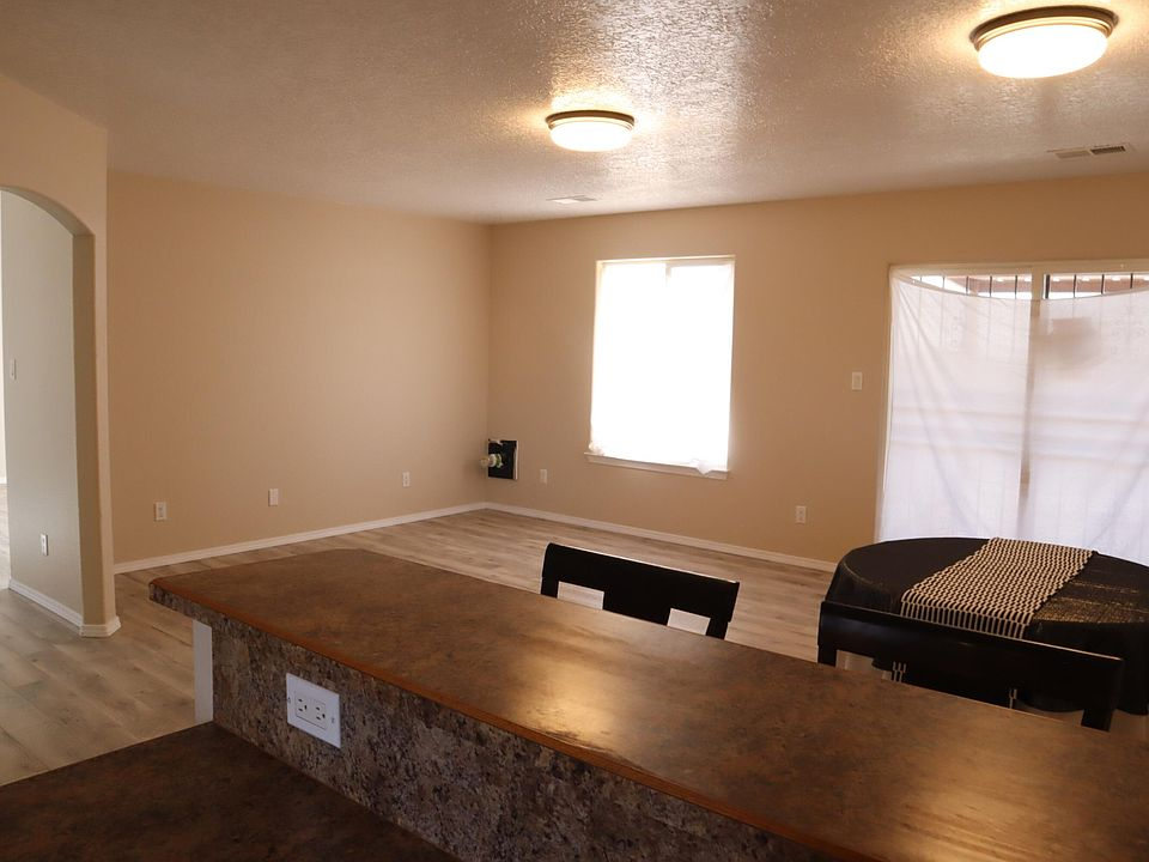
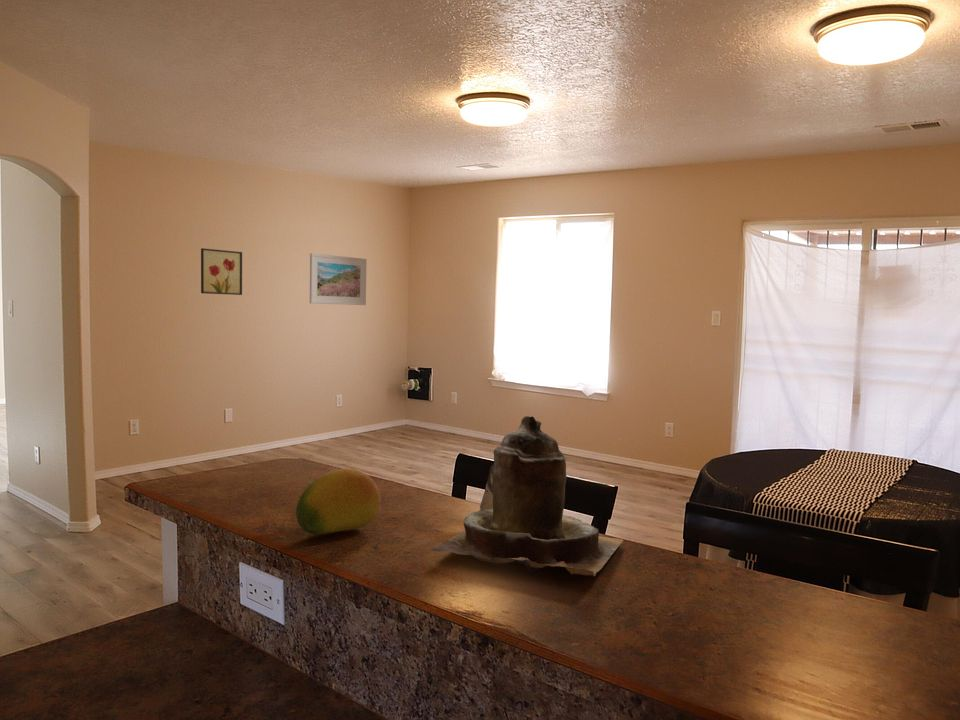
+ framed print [309,252,367,306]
+ wall art [200,247,243,296]
+ teapot [429,415,624,577]
+ fruit [295,468,381,536]
